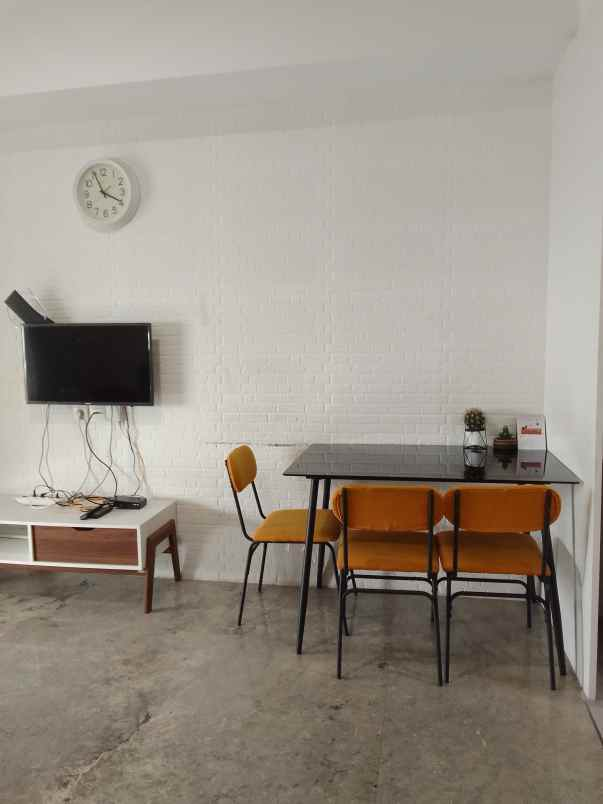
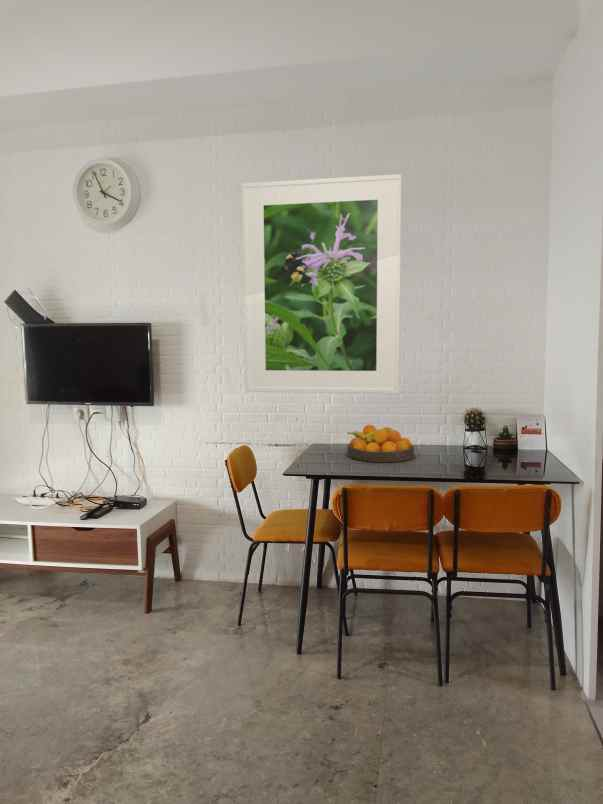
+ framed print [241,173,402,394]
+ fruit bowl [346,424,415,463]
